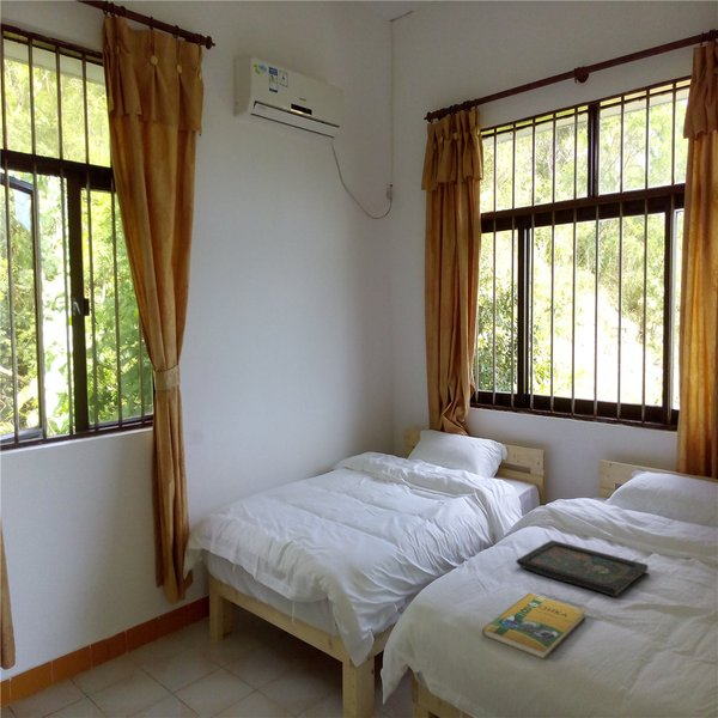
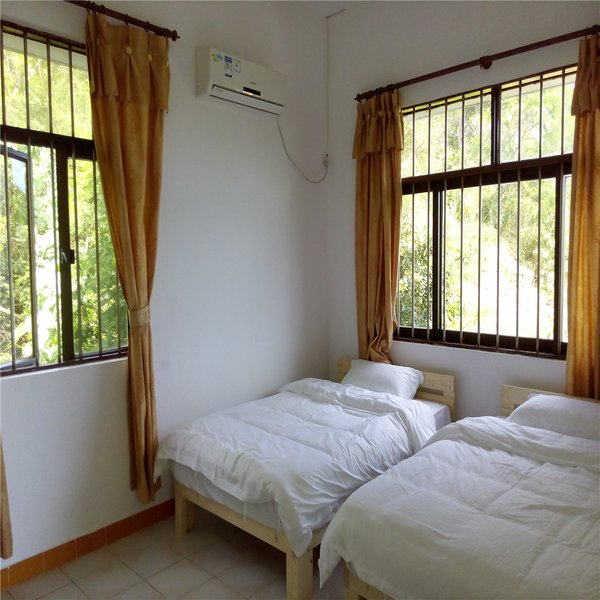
- tray [515,538,650,598]
- booklet [481,592,586,659]
